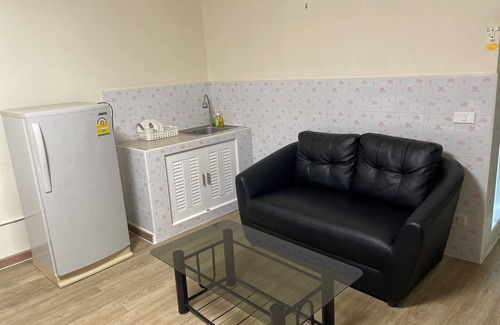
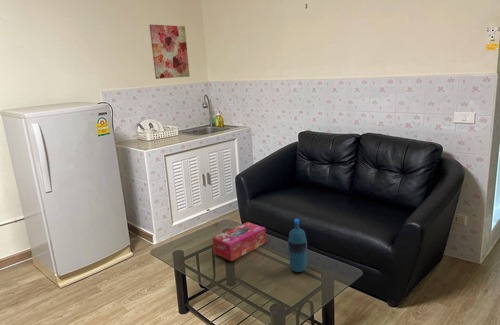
+ wall art [148,24,191,80]
+ tissue box [211,221,267,262]
+ water bottle [287,218,308,273]
